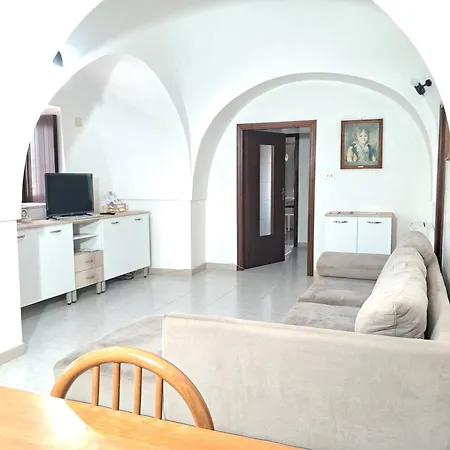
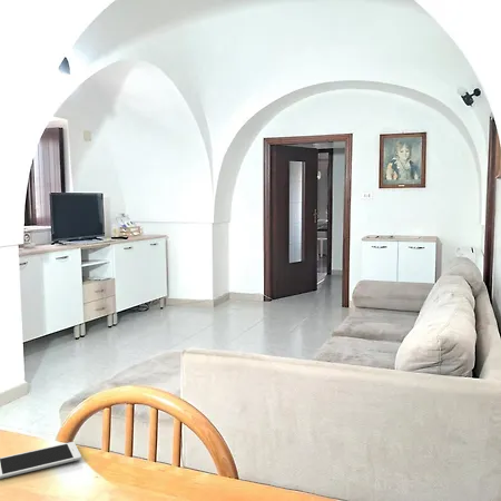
+ cell phone [0,441,82,480]
